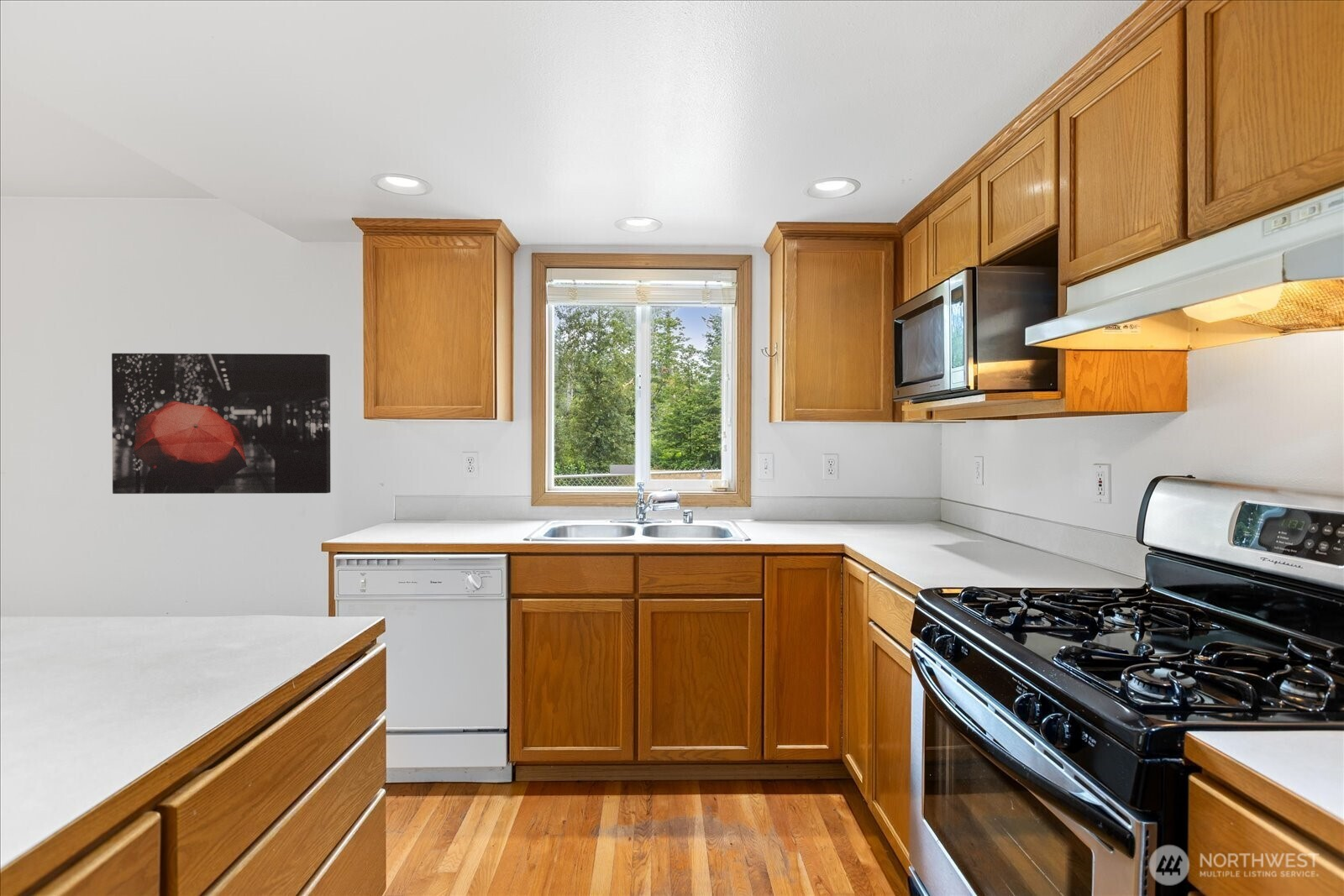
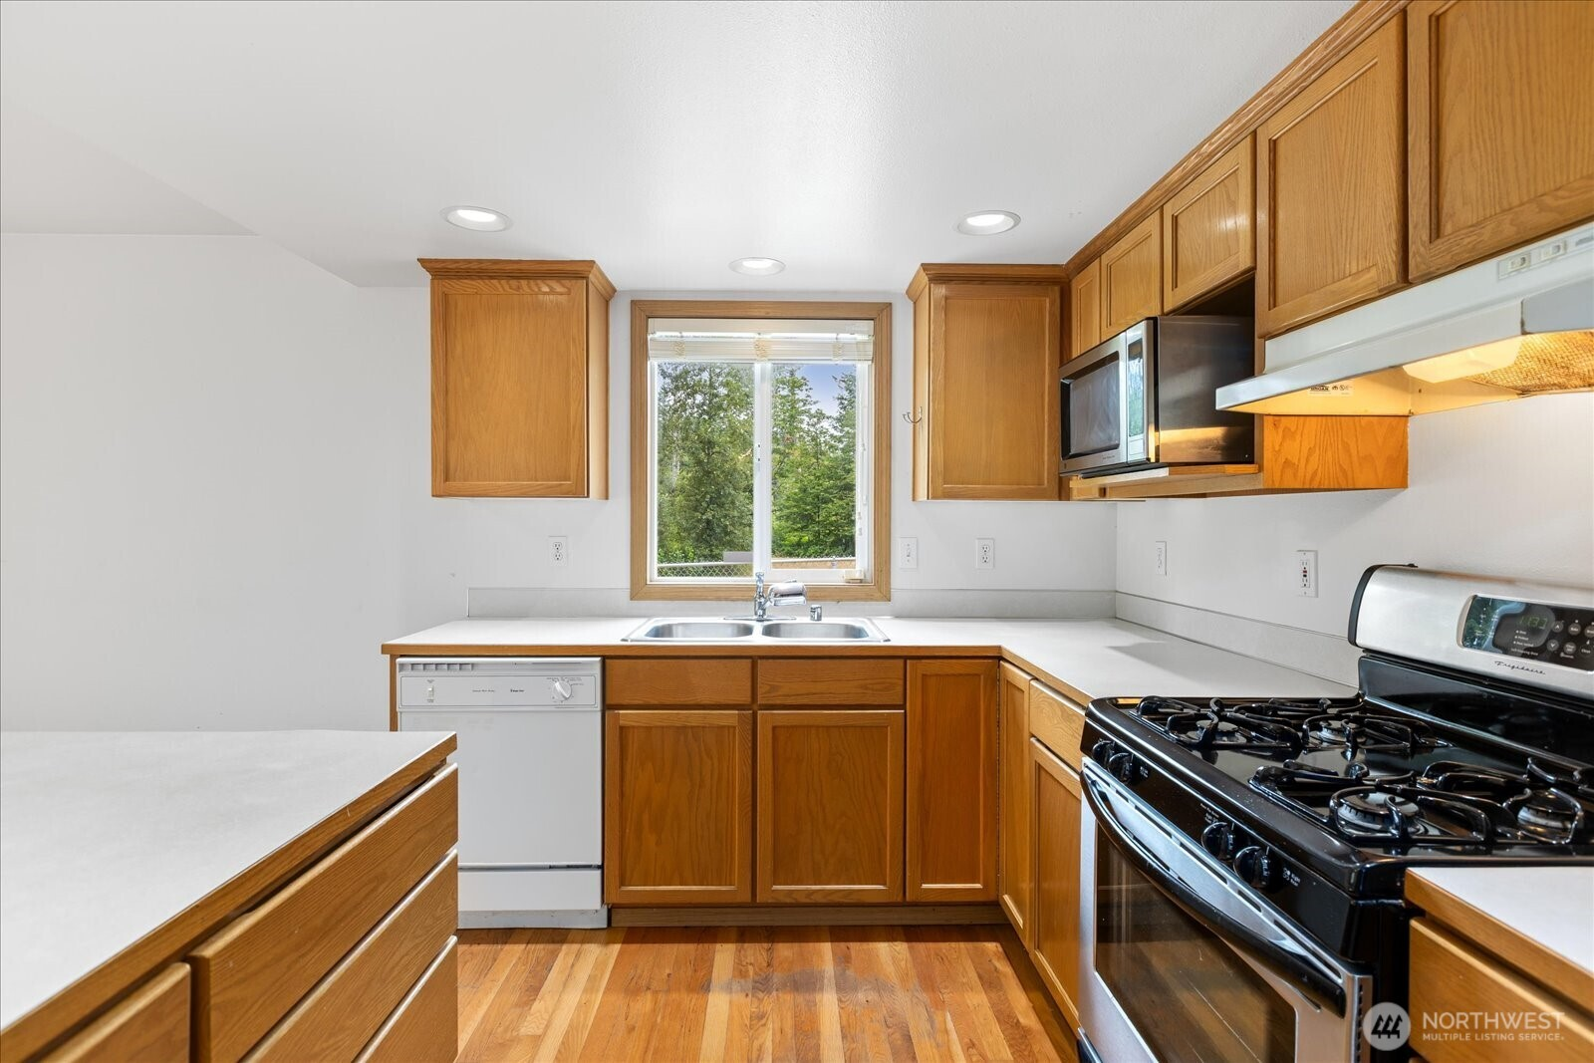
- wall art [111,353,331,495]
